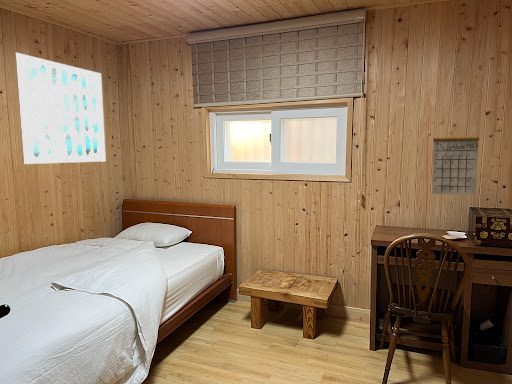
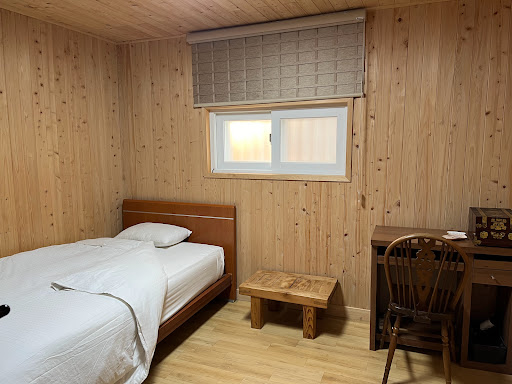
- wall art [14,52,107,165]
- calendar [431,123,480,196]
